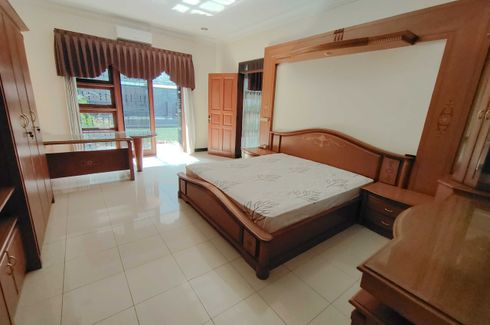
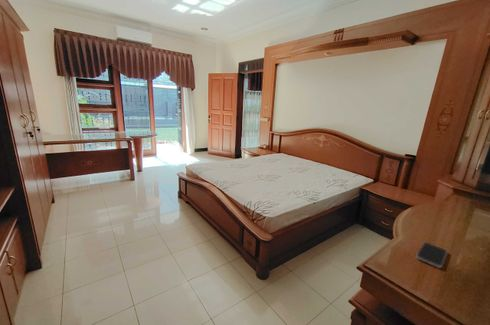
+ smartphone [415,241,449,269]
